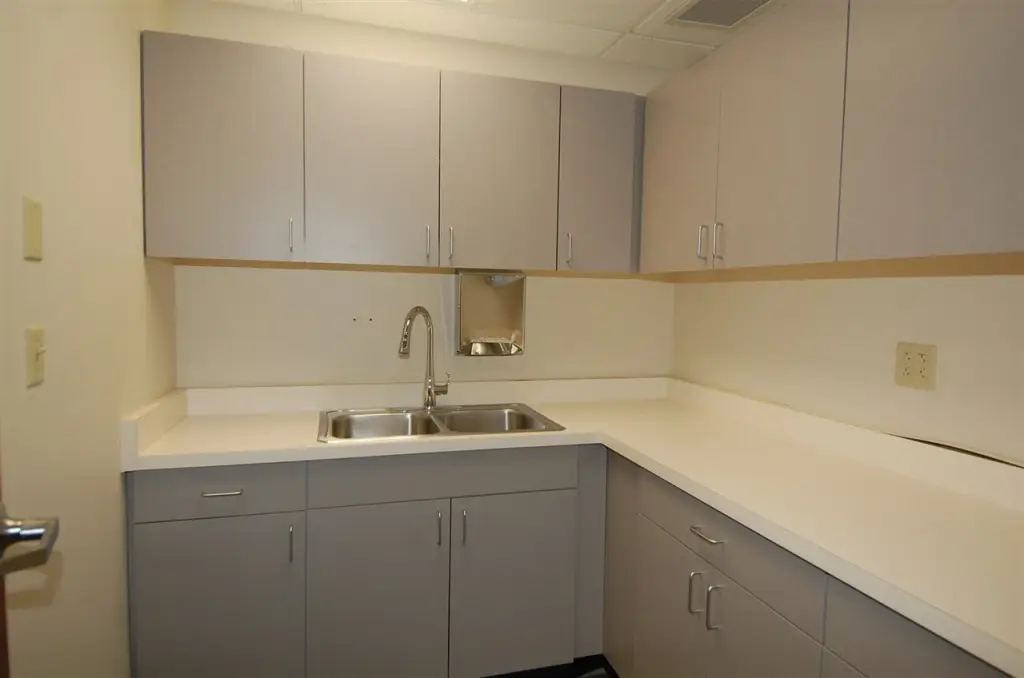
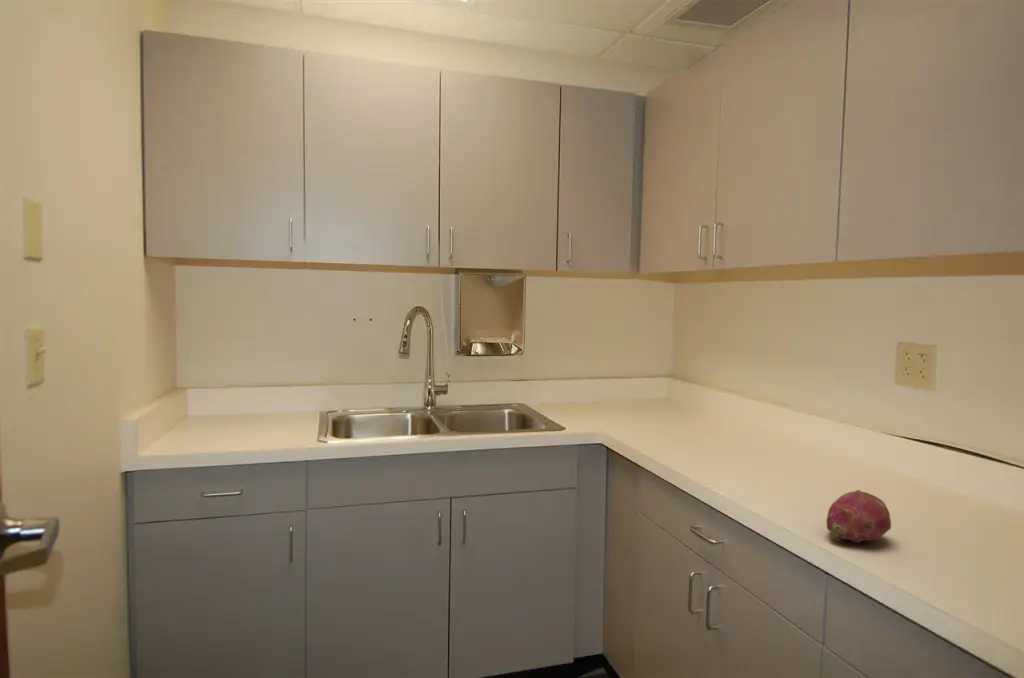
+ fruit [826,489,892,544]
